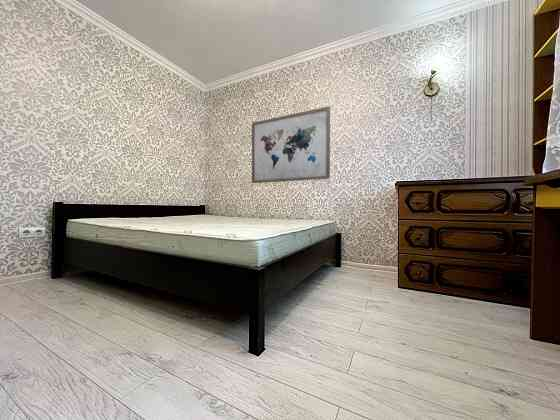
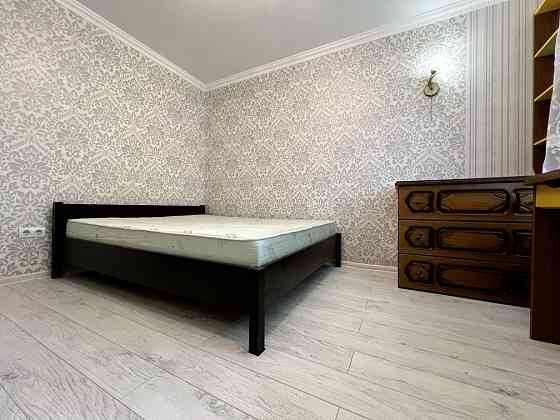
- wall art [251,105,331,184]
